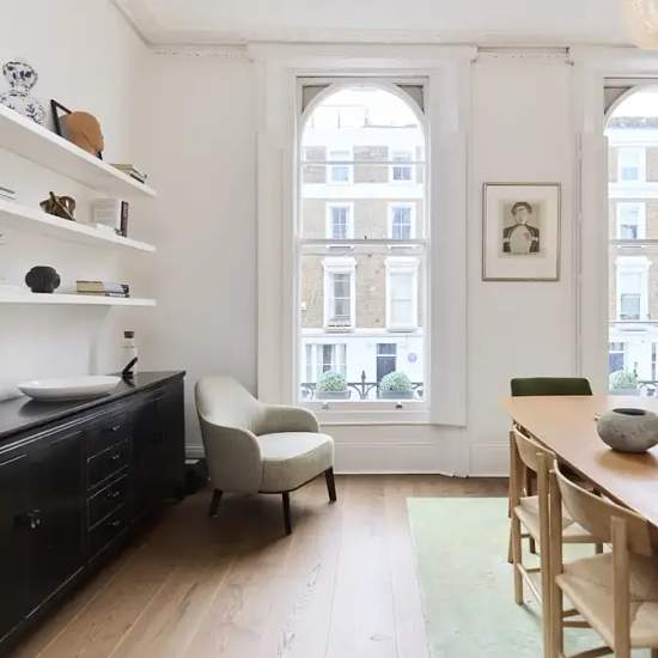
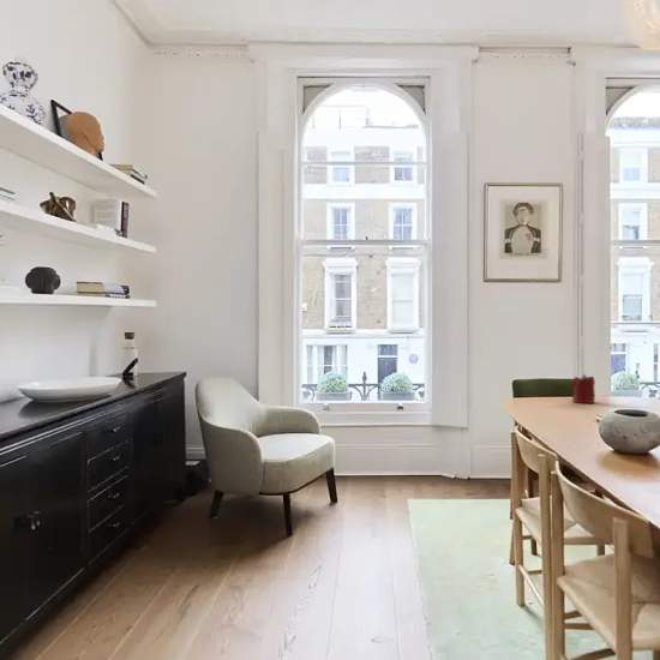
+ candle [571,372,596,404]
